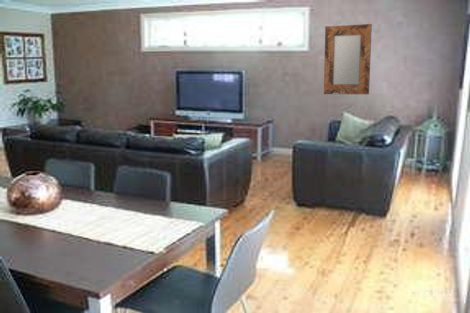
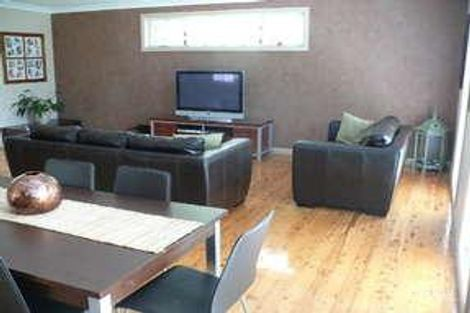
- home mirror [323,23,373,95]
